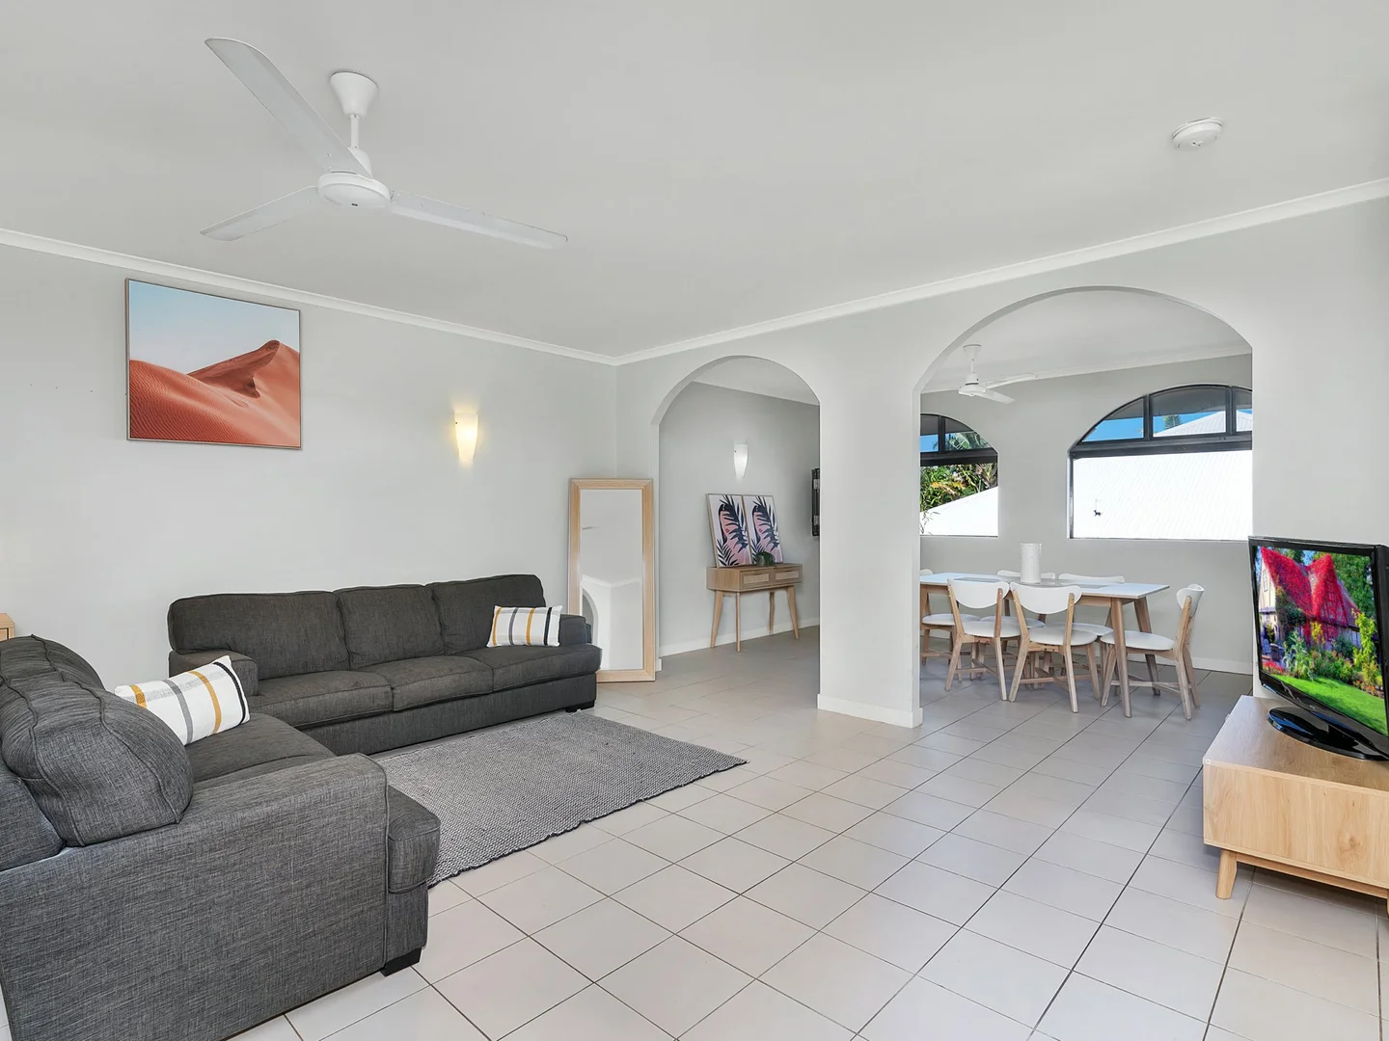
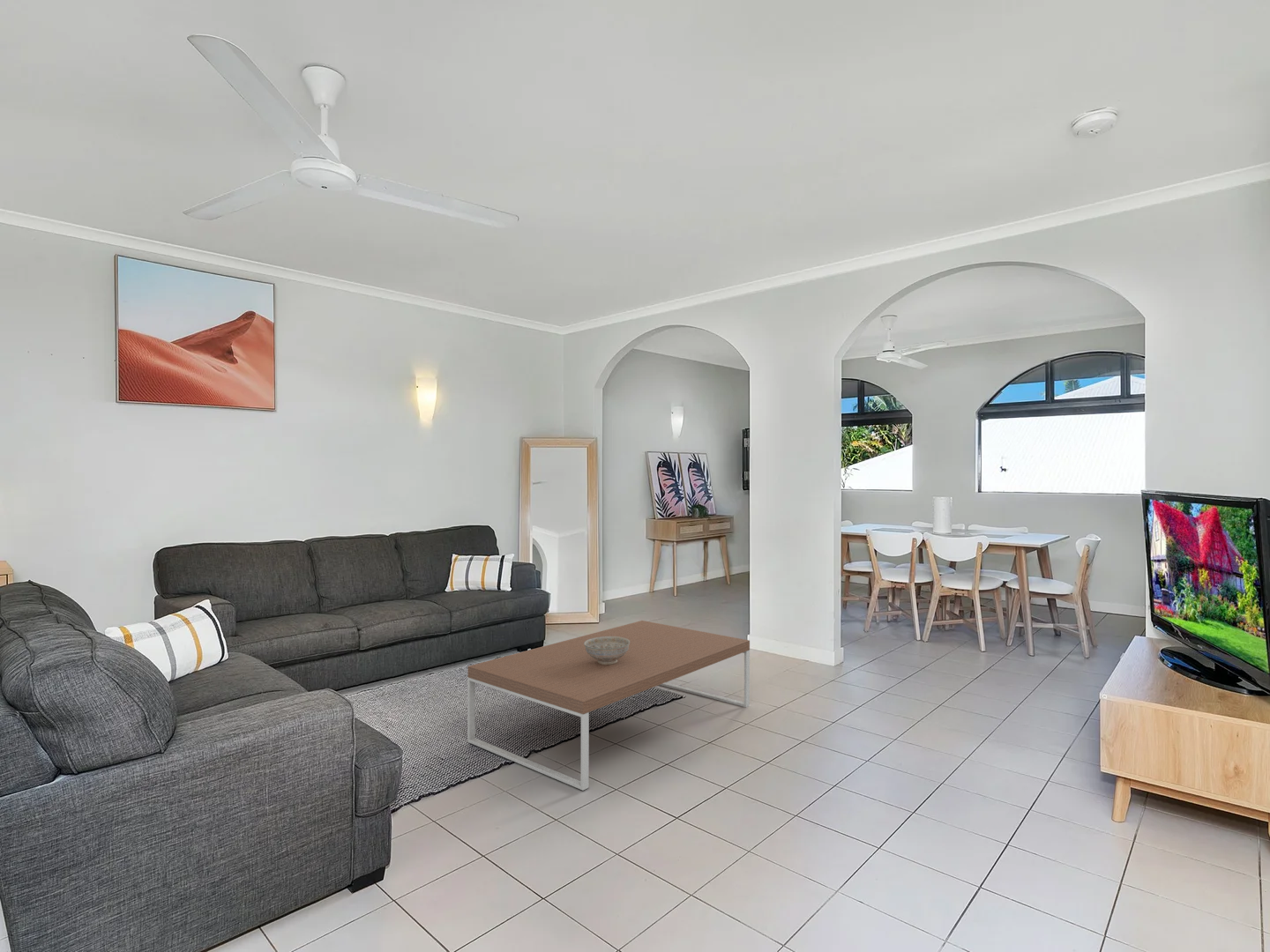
+ coffee table [467,620,751,792]
+ decorative bowl [584,636,630,665]
